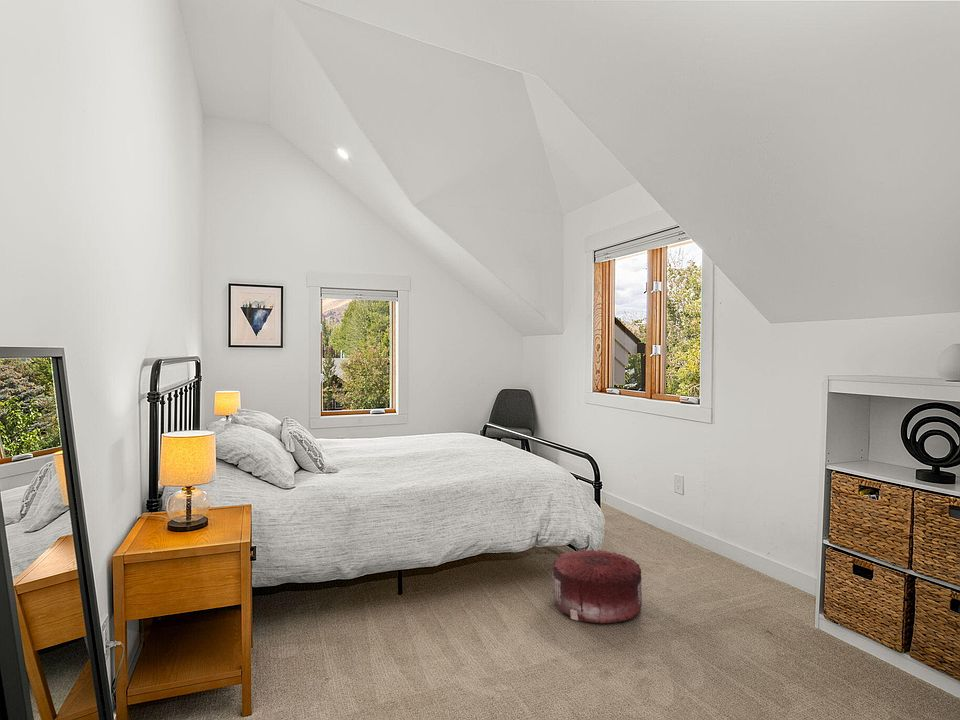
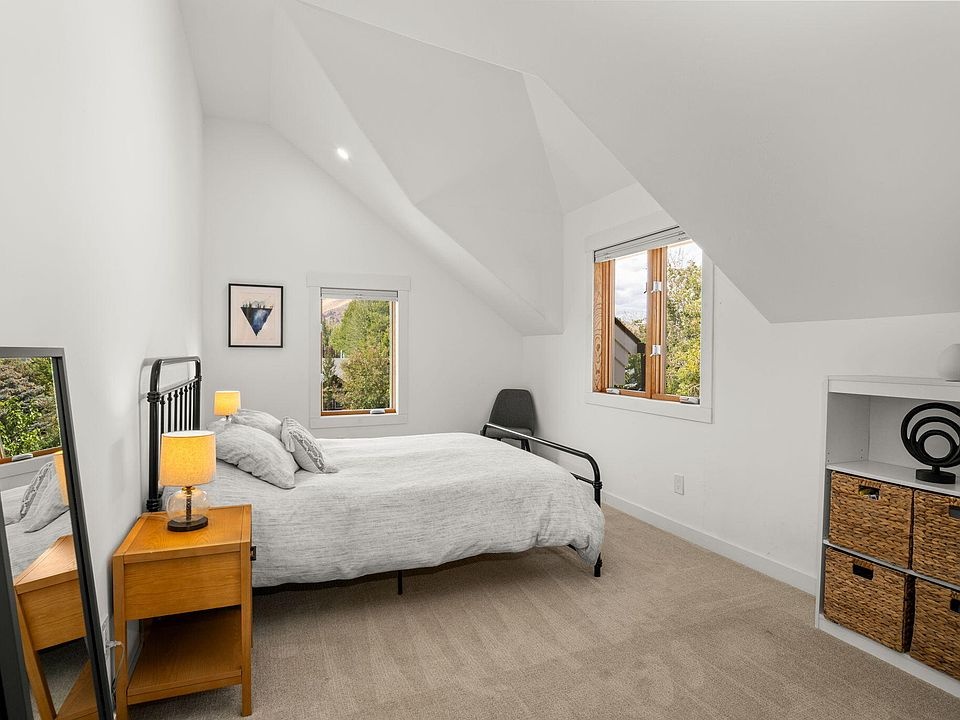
- pouf [551,547,643,625]
